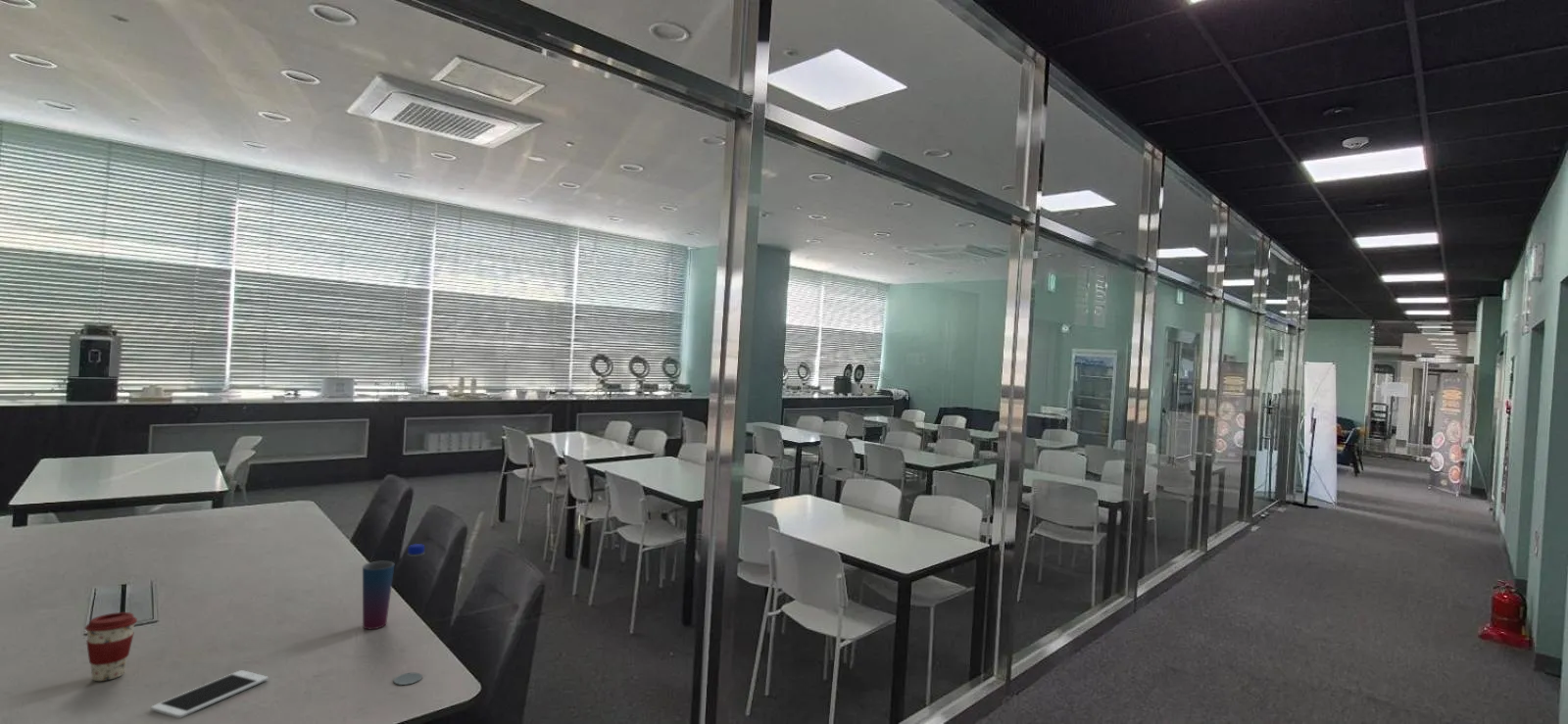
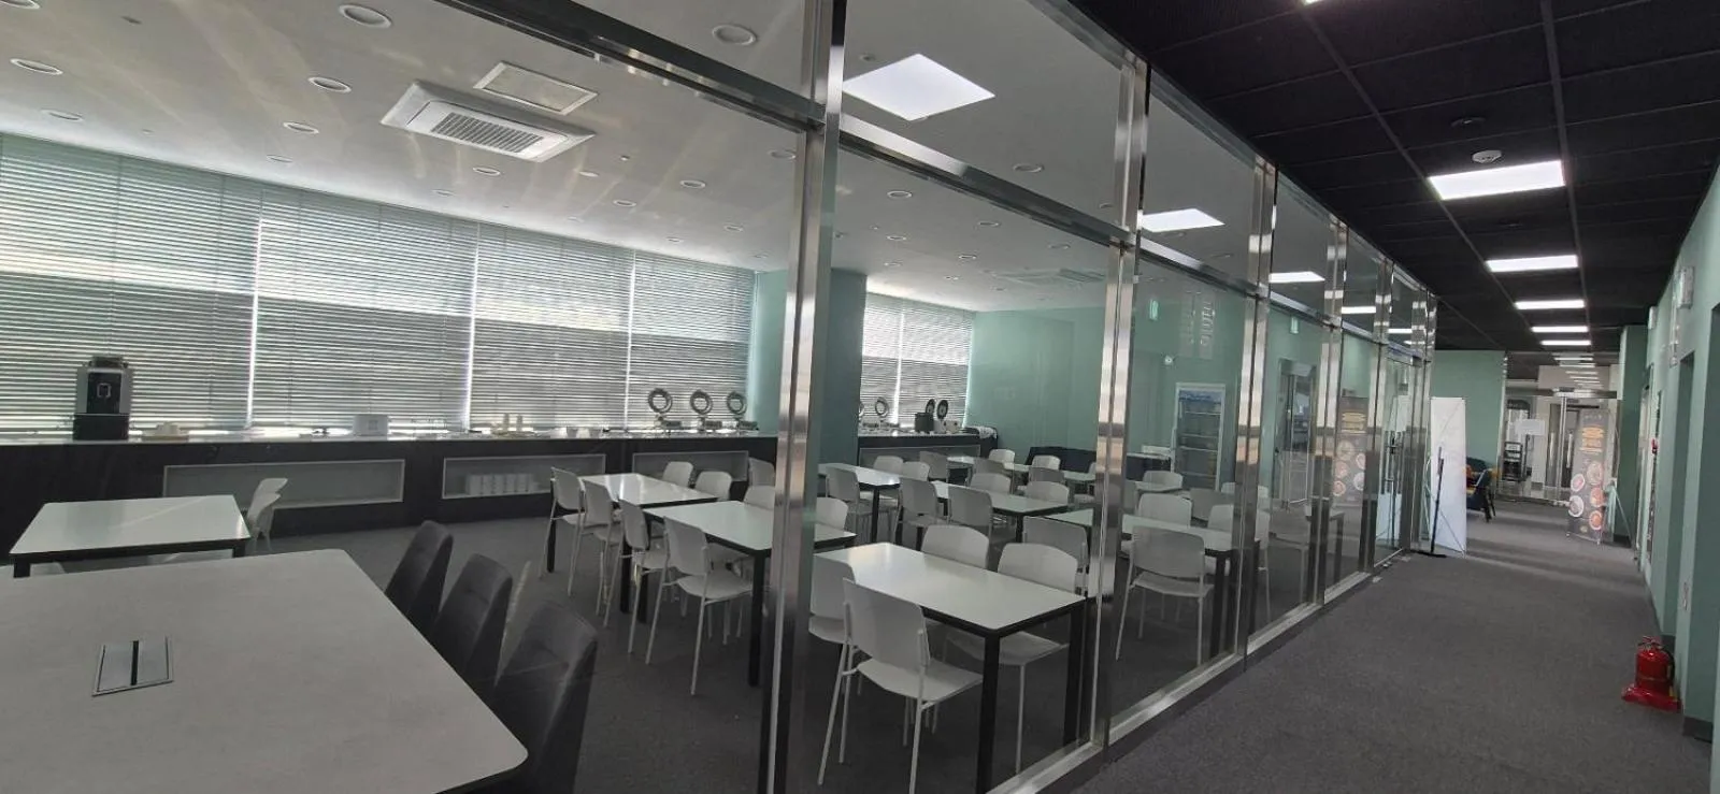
- cell phone [150,669,270,719]
- water bottle [393,543,425,686]
- cup [362,560,395,630]
- coffee cup [84,611,138,682]
